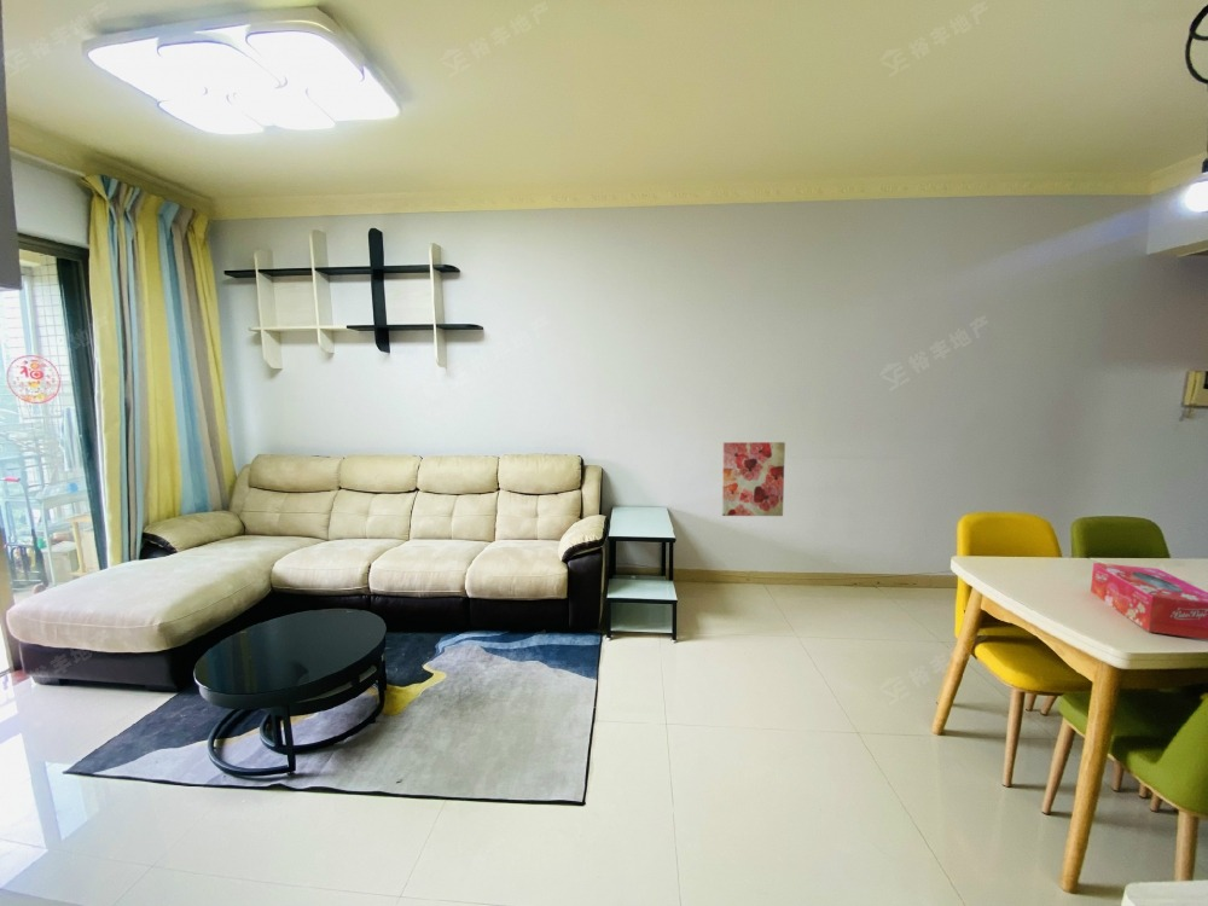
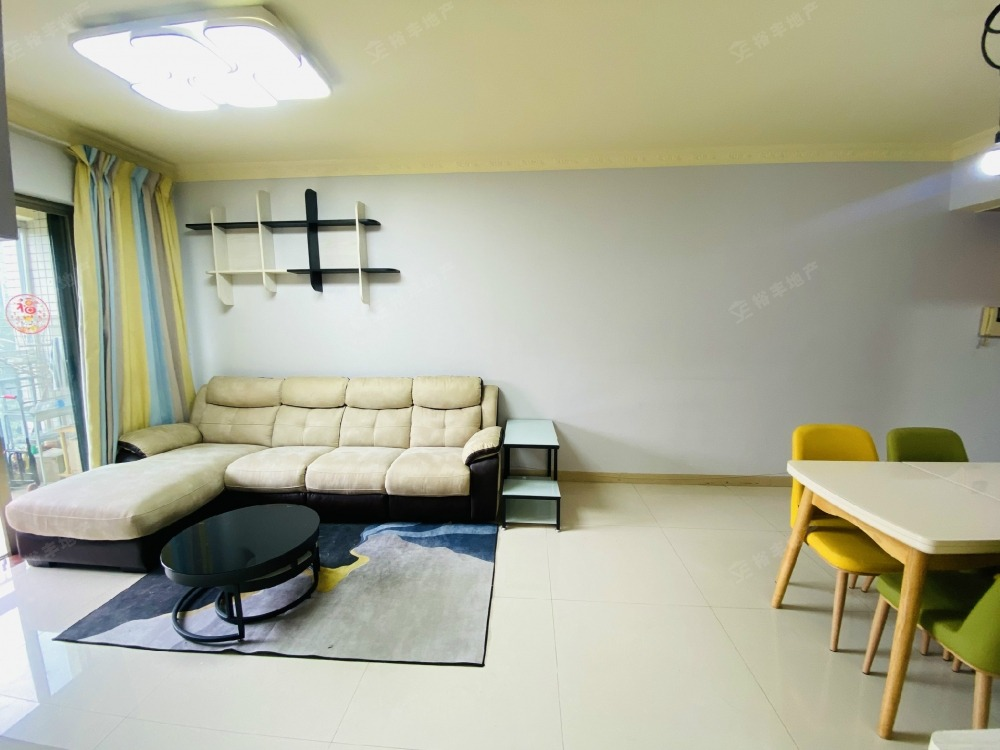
- tissue box [1090,562,1208,640]
- wall art [721,441,786,517]
